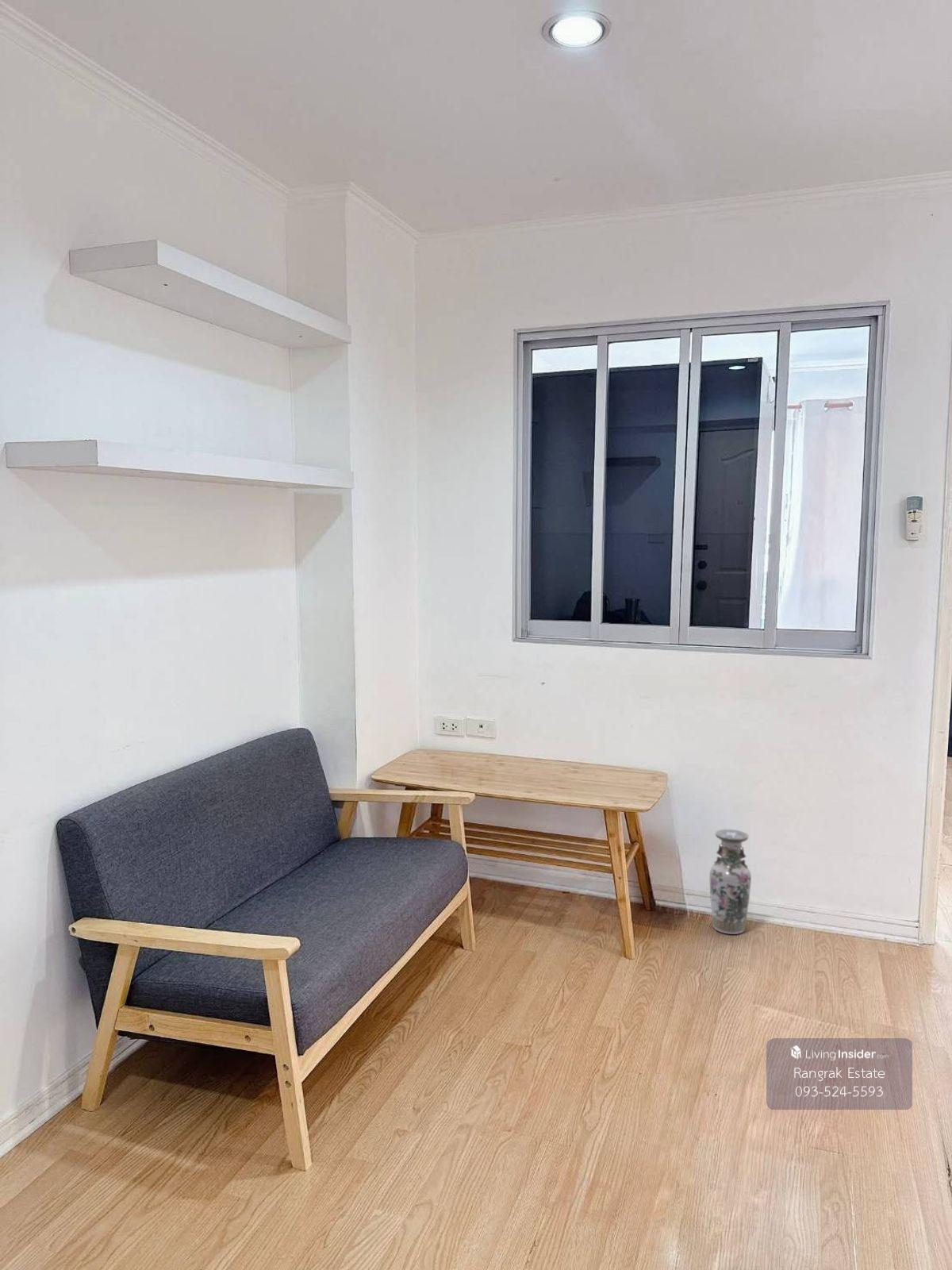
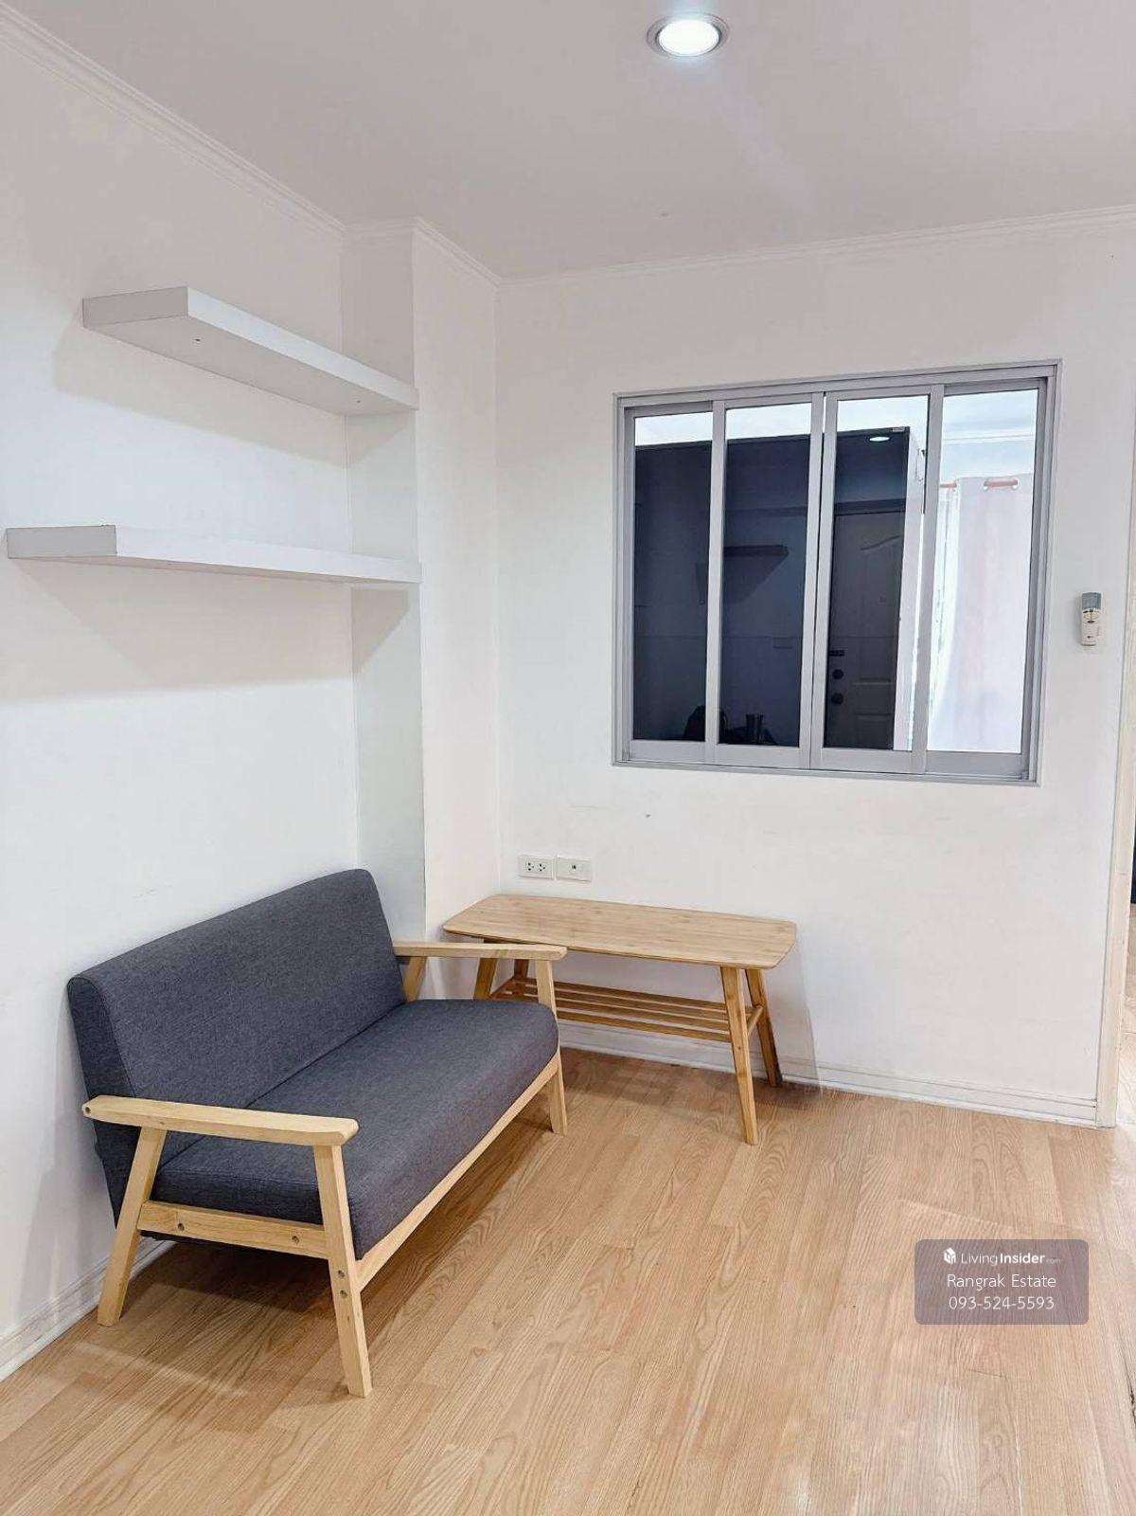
- vase [709,829,752,935]
